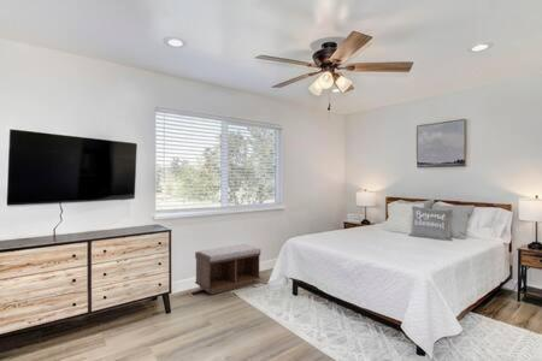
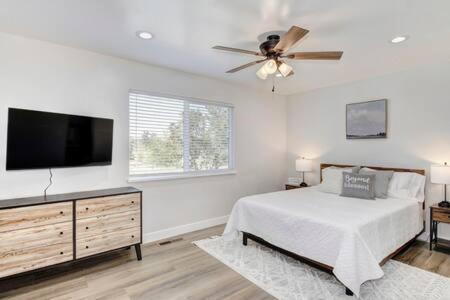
- bench [194,243,261,295]
